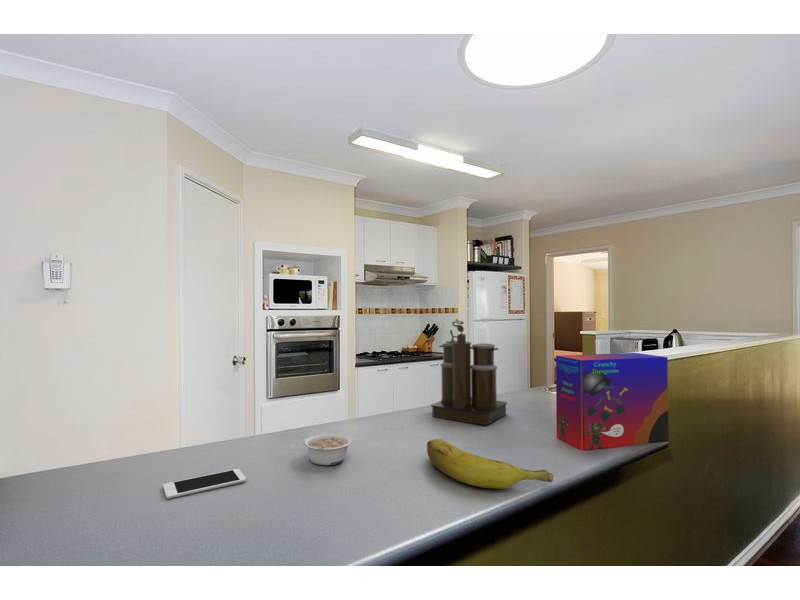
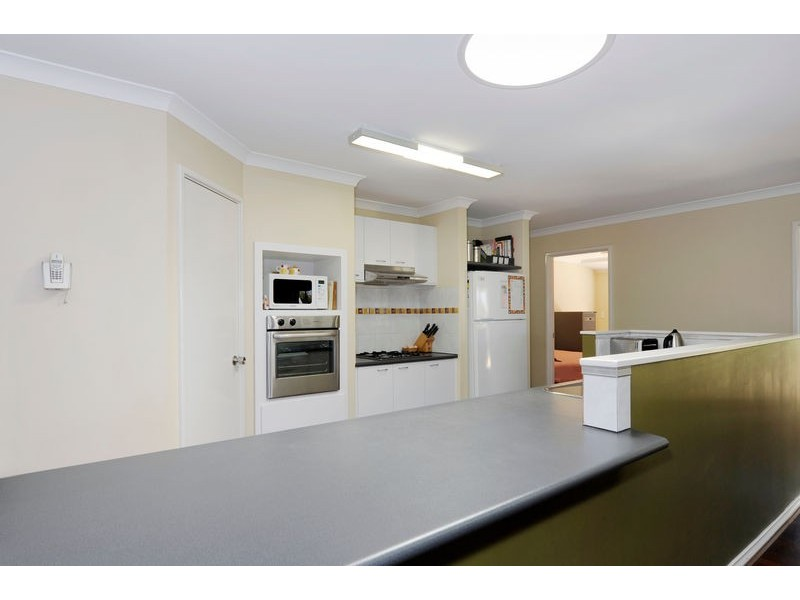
- coffee maker [430,318,508,426]
- cereal box [555,352,670,451]
- legume [302,432,353,466]
- banana [426,438,554,490]
- cell phone [162,468,247,500]
